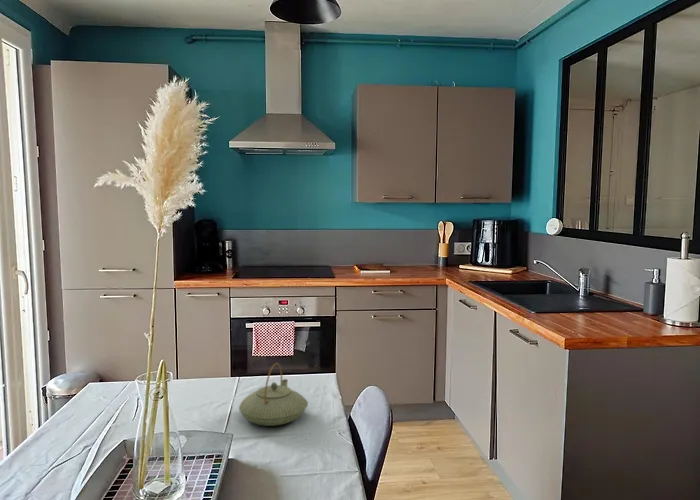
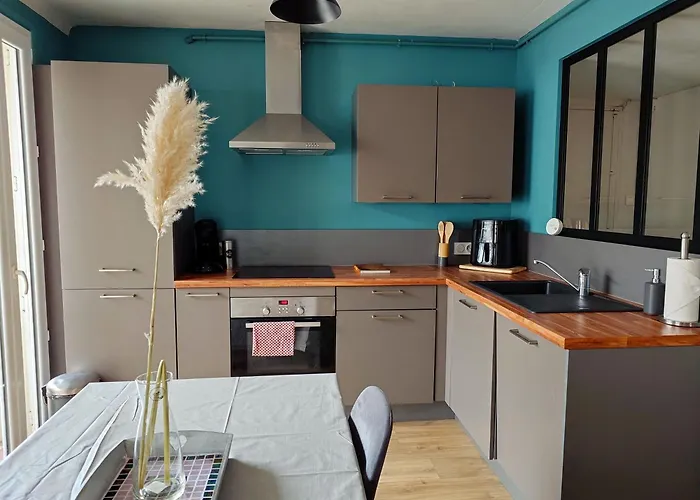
- teapot [238,362,309,427]
